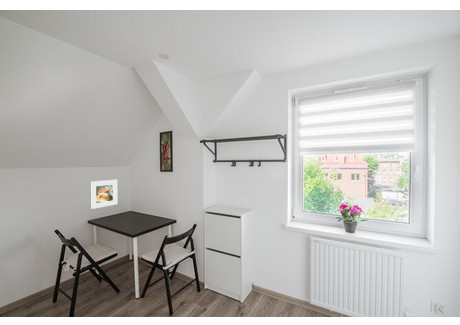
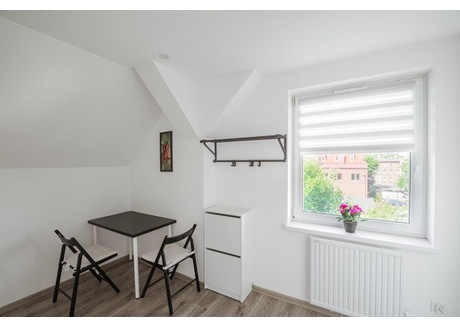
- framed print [89,179,118,210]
